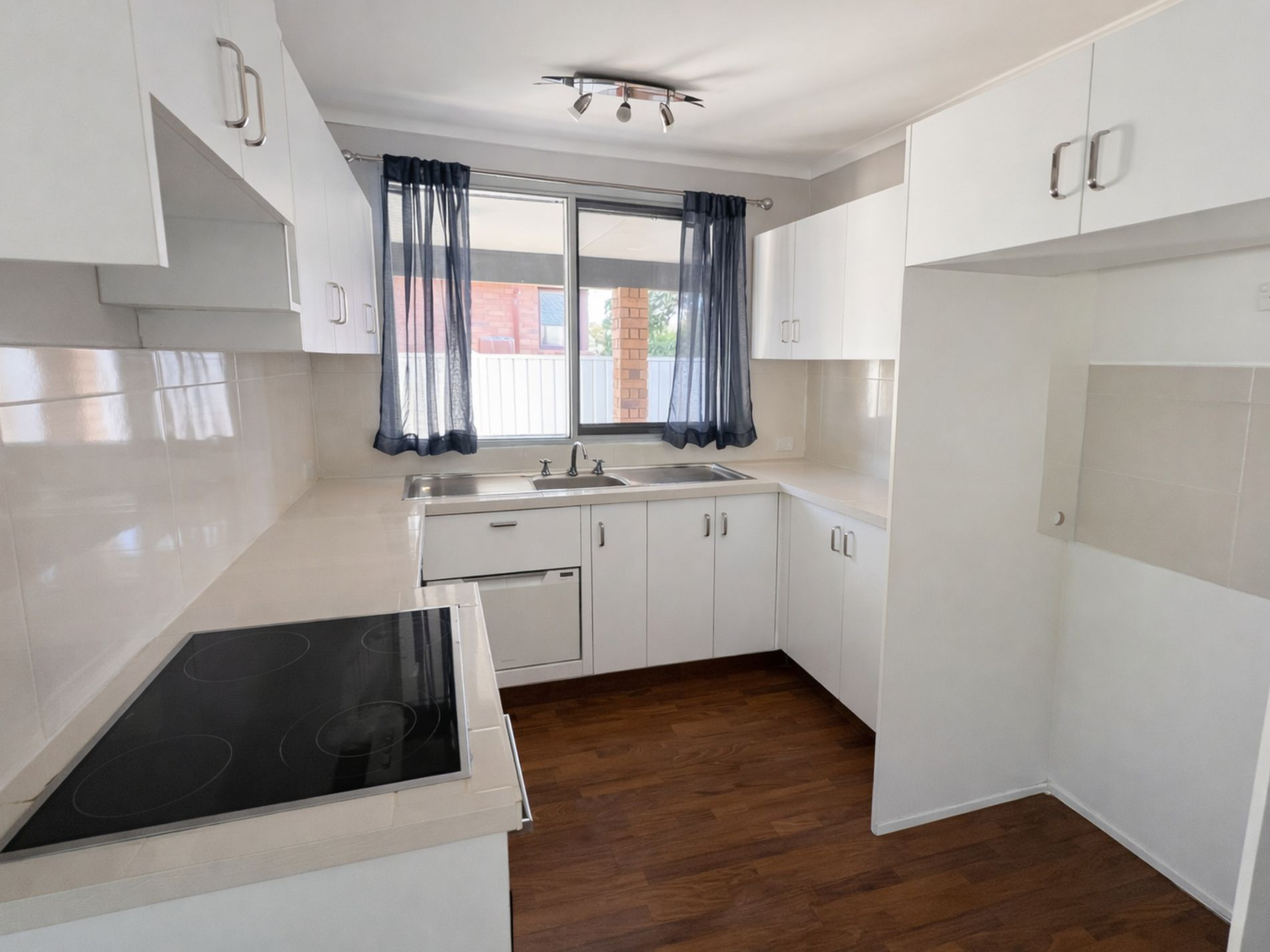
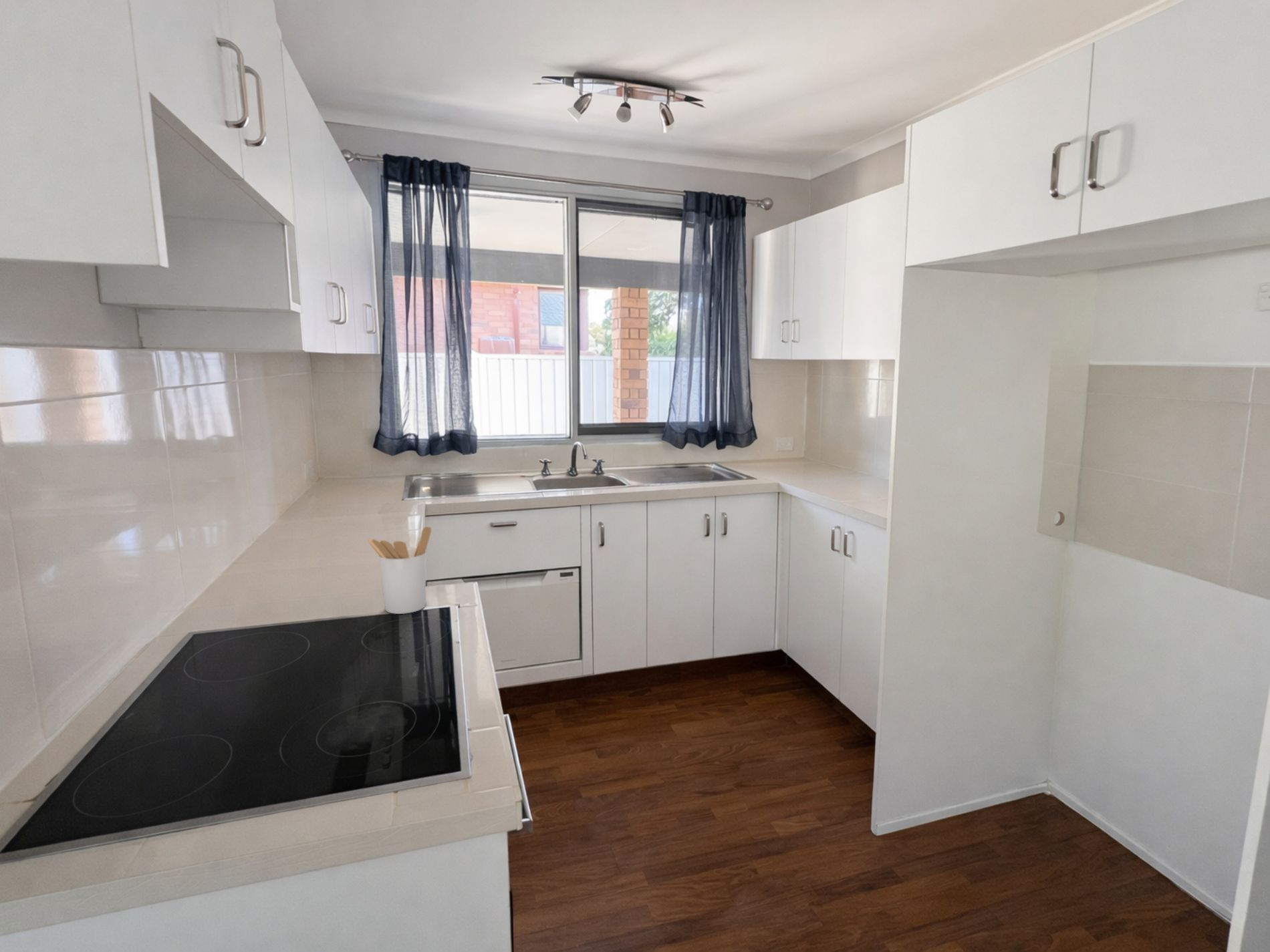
+ utensil holder [367,526,432,615]
